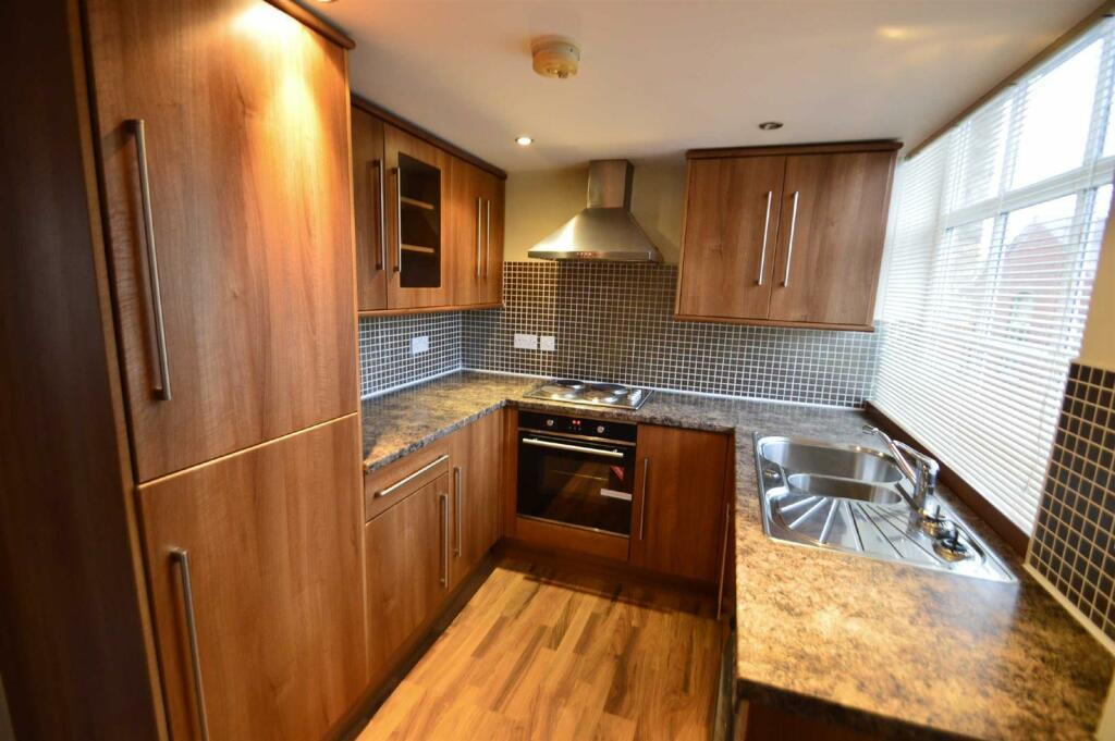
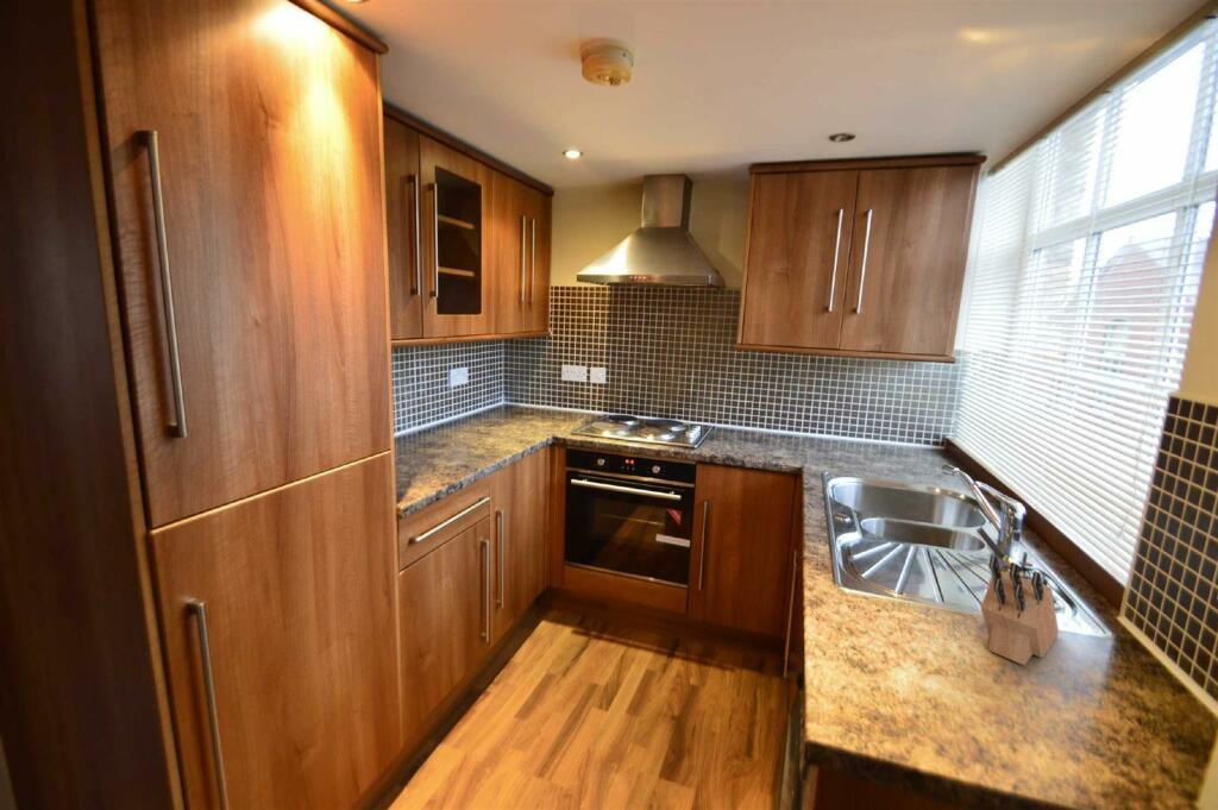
+ knife block [979,554,1060,666]
